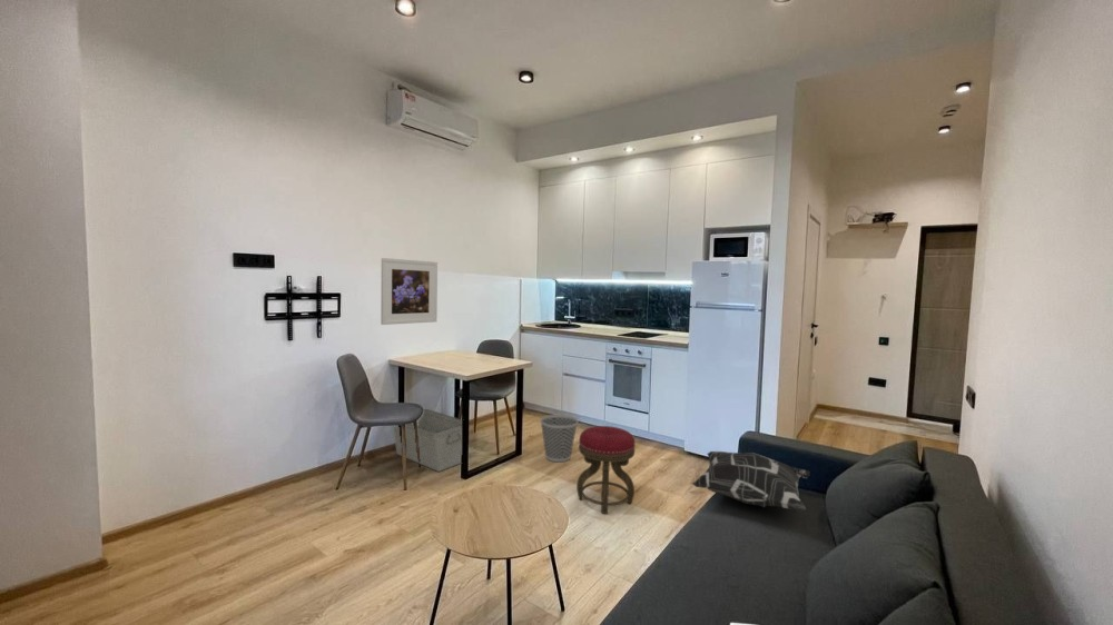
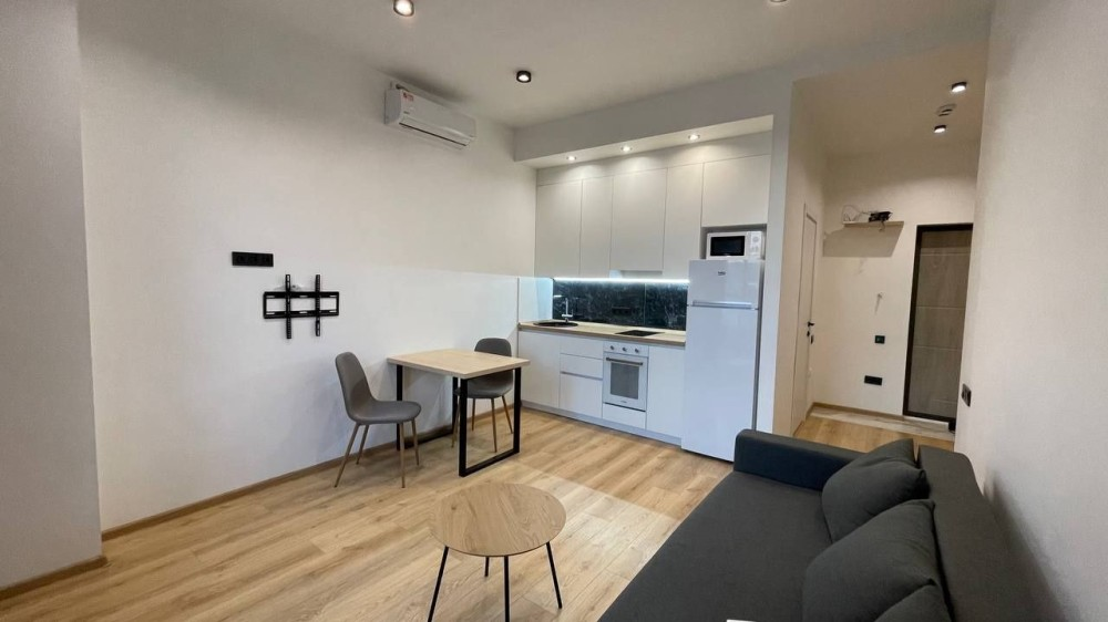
- storage bin [393,408,463,473]
- wastebasket [539,414,580,463]
- stool [575,425,636,515]
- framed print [380,257,439,326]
- decorative pillow [691,450,811,510]
